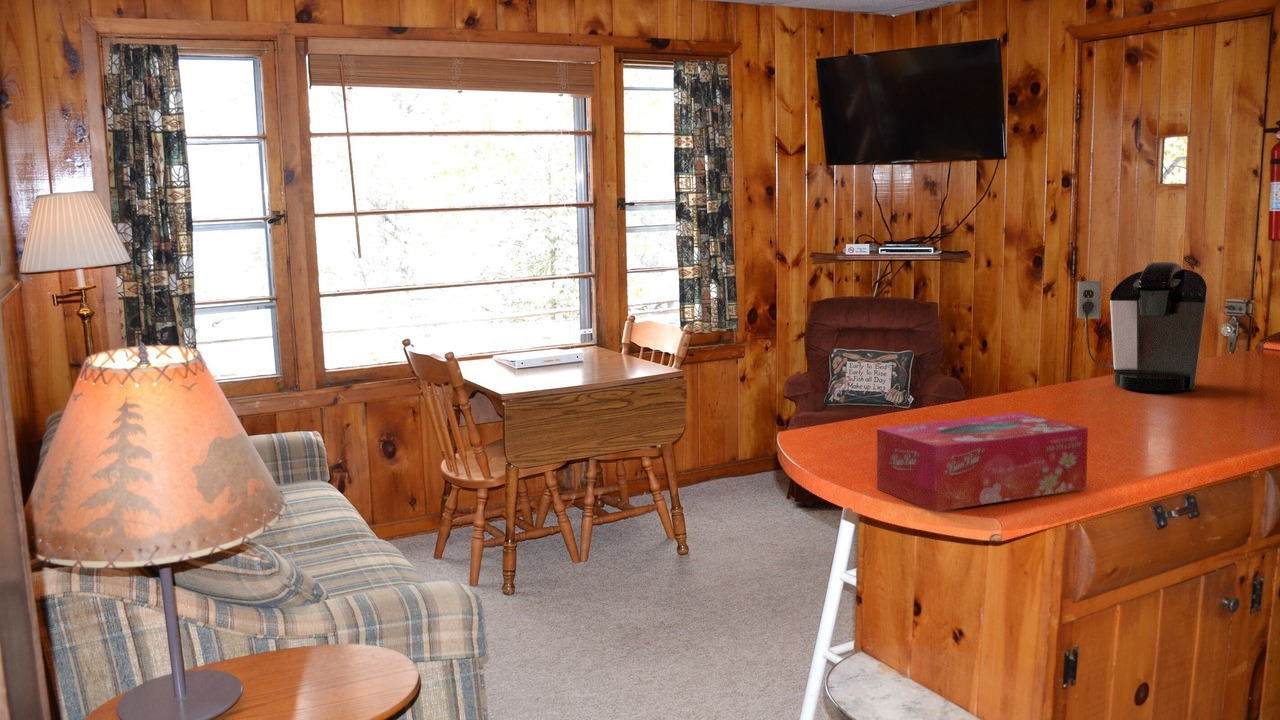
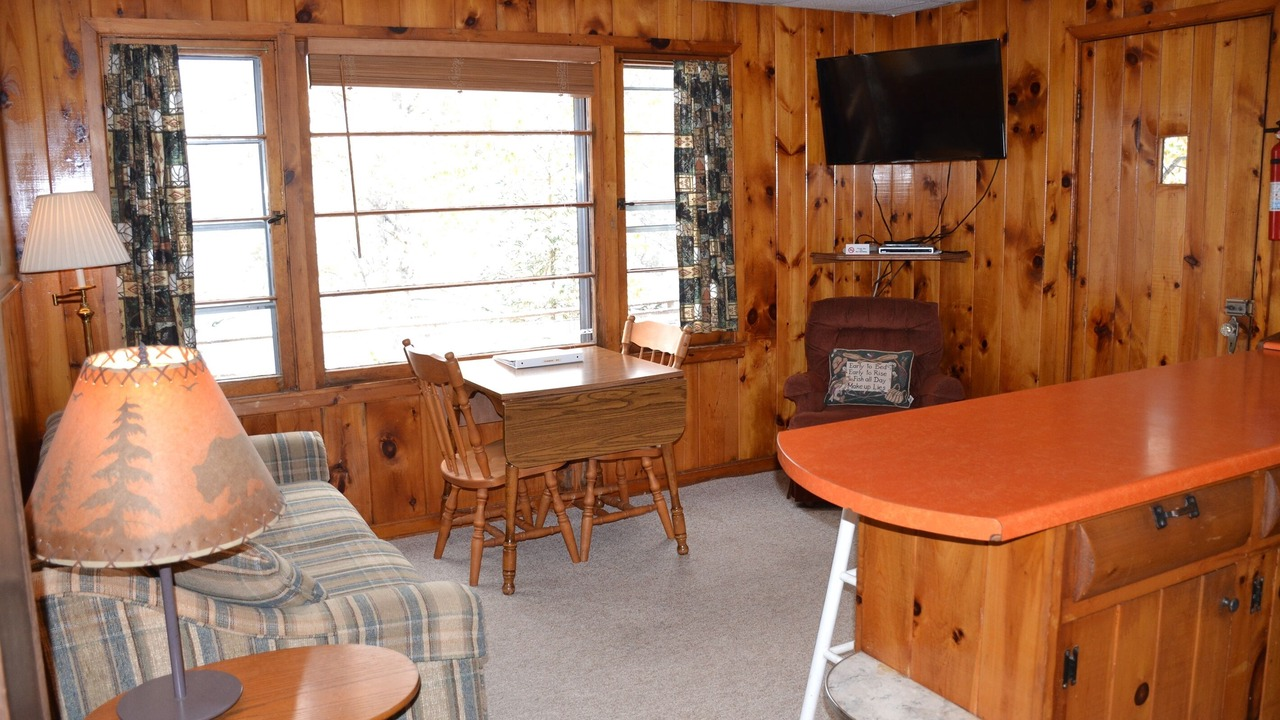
- coffee maker [1076,261,1208,392]
- tissue box [876,412,1089,512]
